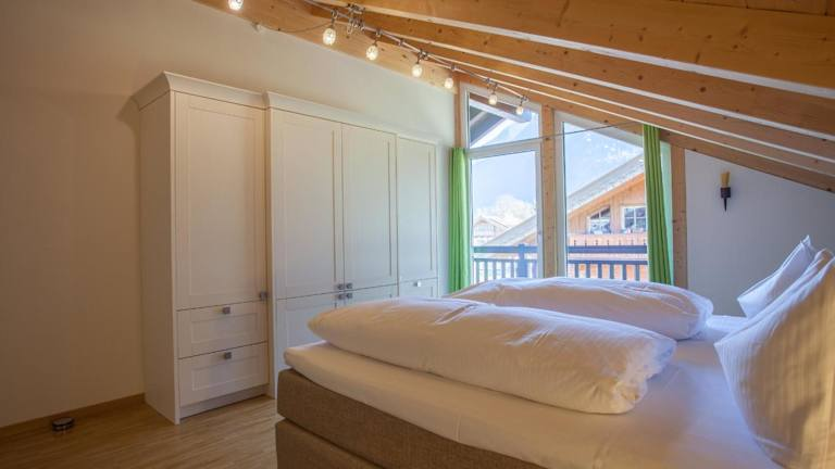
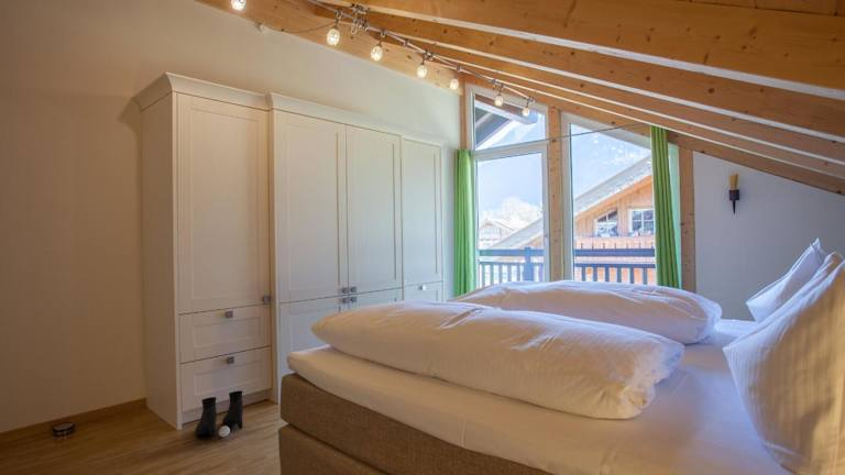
+ boots [195,389,244,439]
